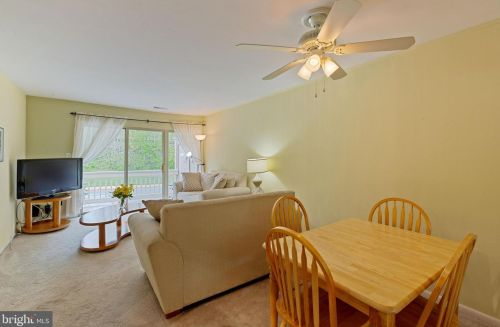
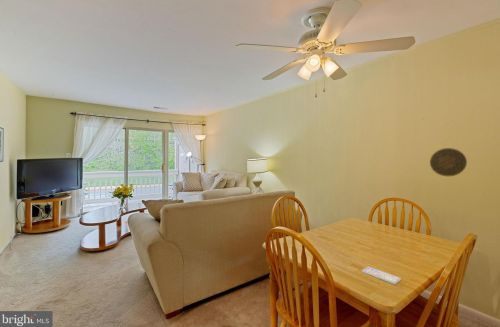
+ smartphone [361,266,402,285]
+ decorative plate [429,147,468,177]
